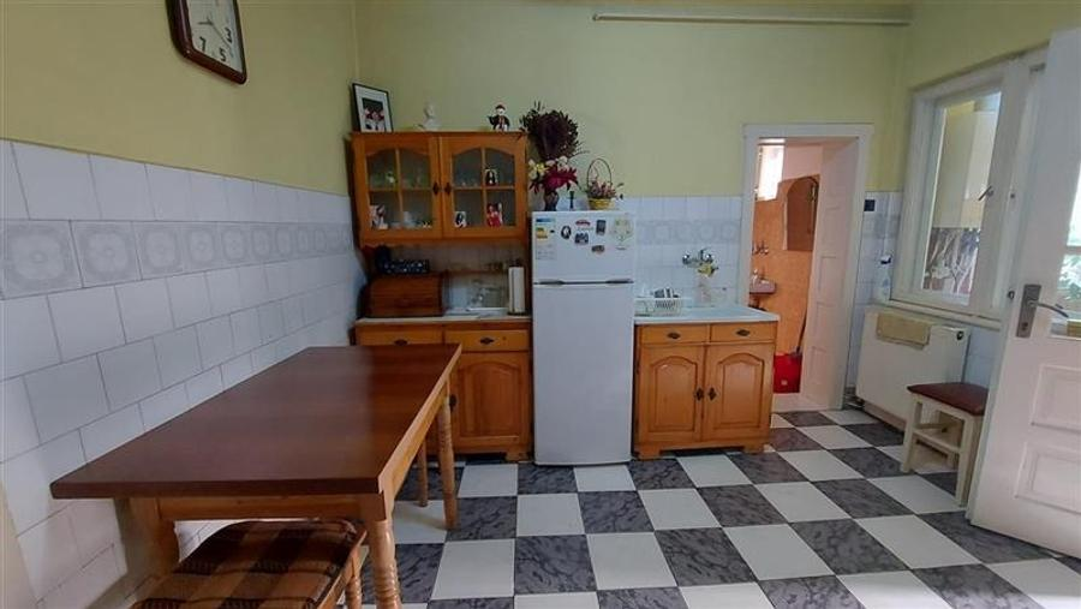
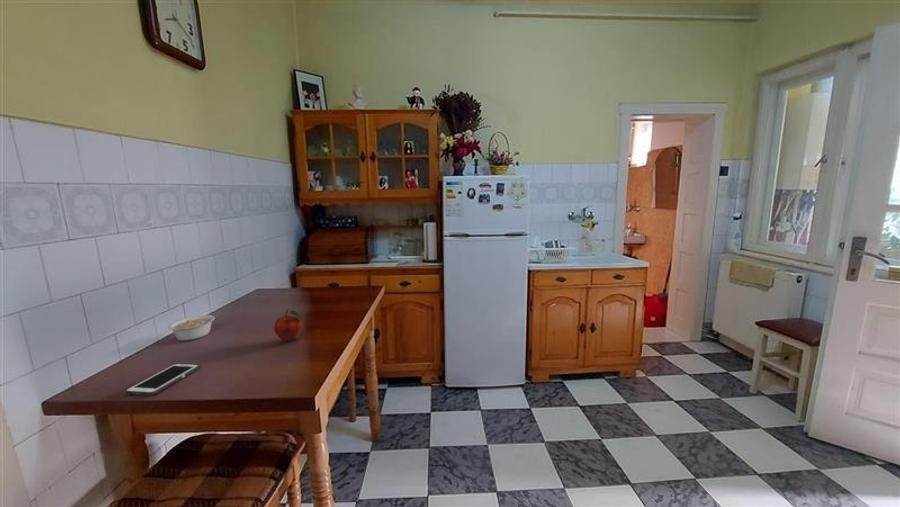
+ legume [167,311,224,342]
+ fruit [273,308,304,342]
+ cell phone [125,362,201,396]
